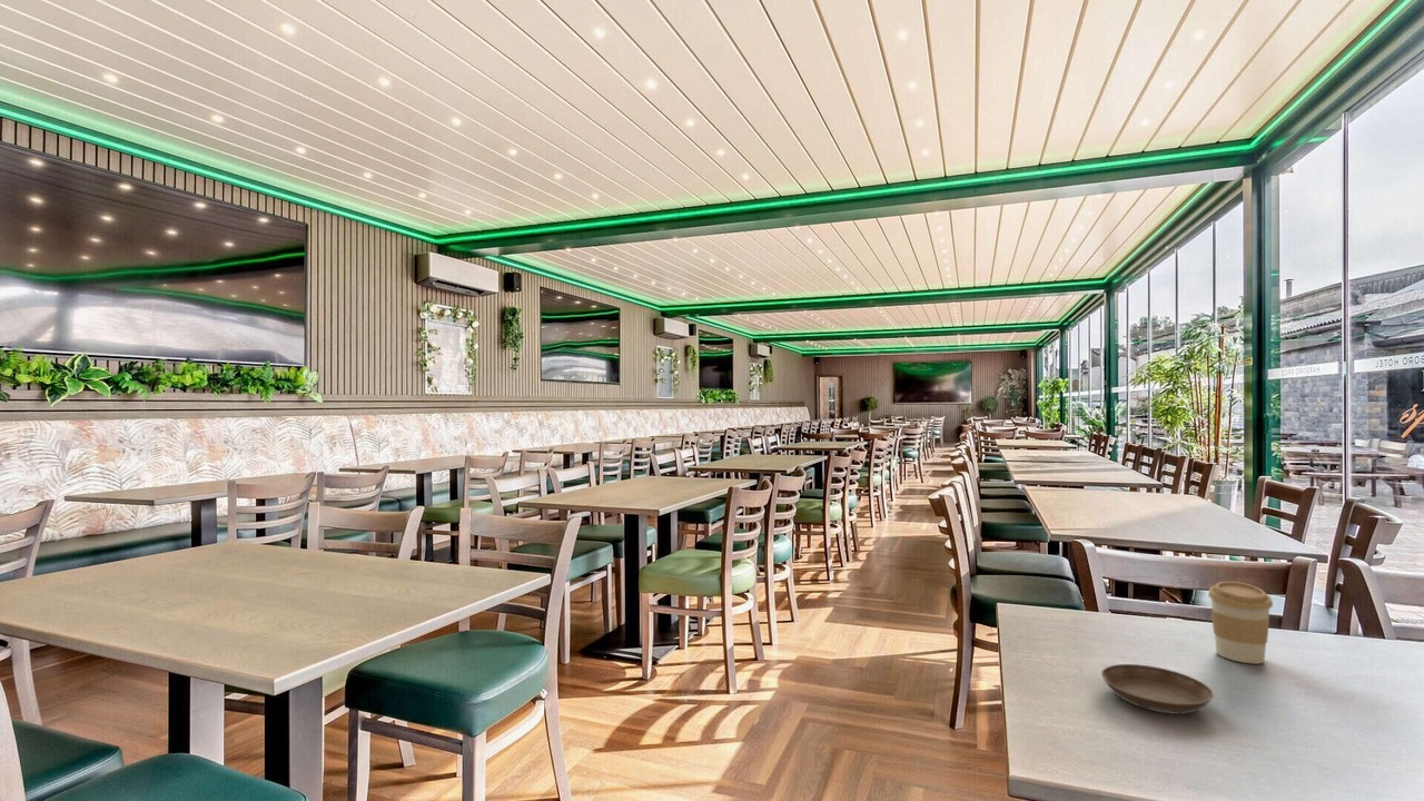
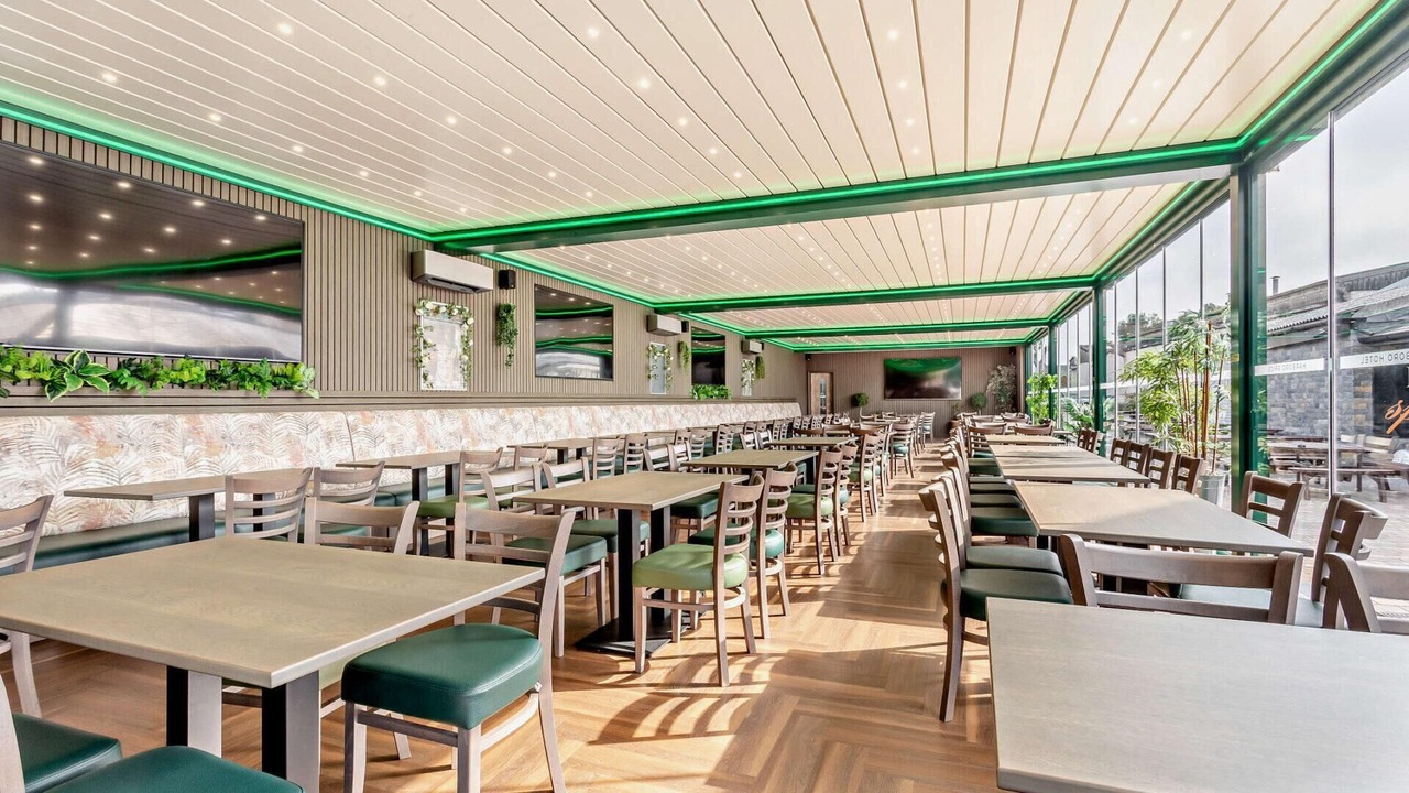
- saucer [1100,663,1215,715]
- coffee cup [1207,581,1274,664]
